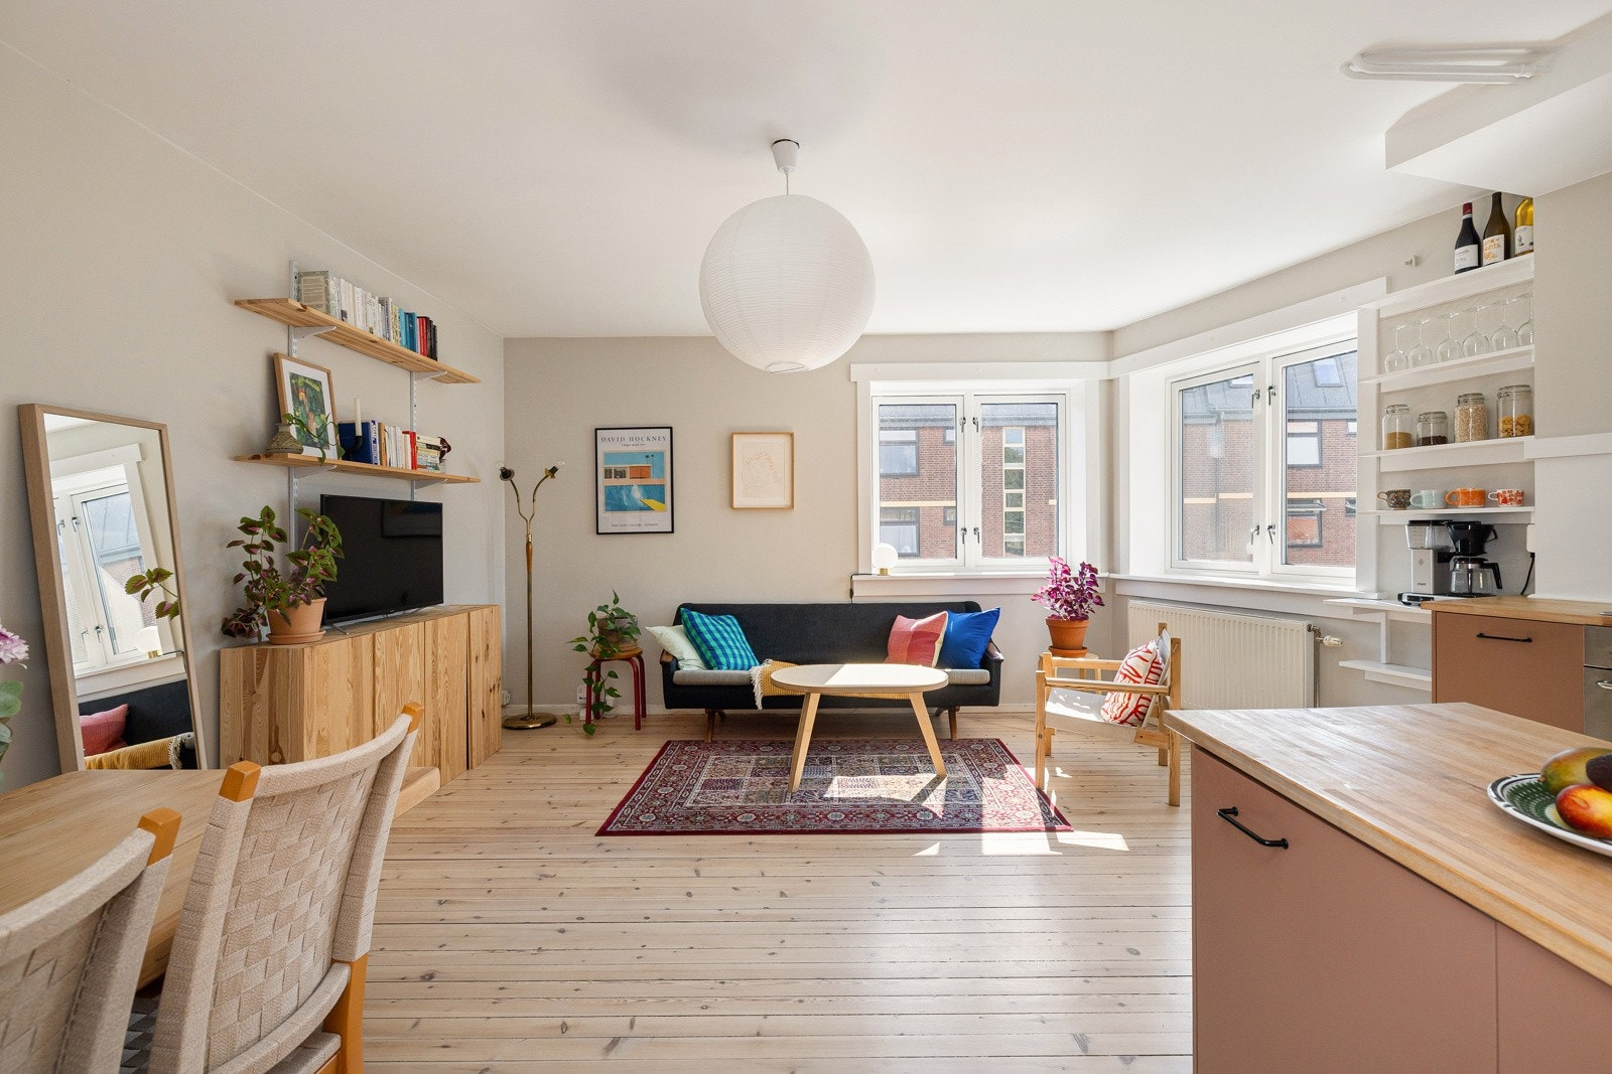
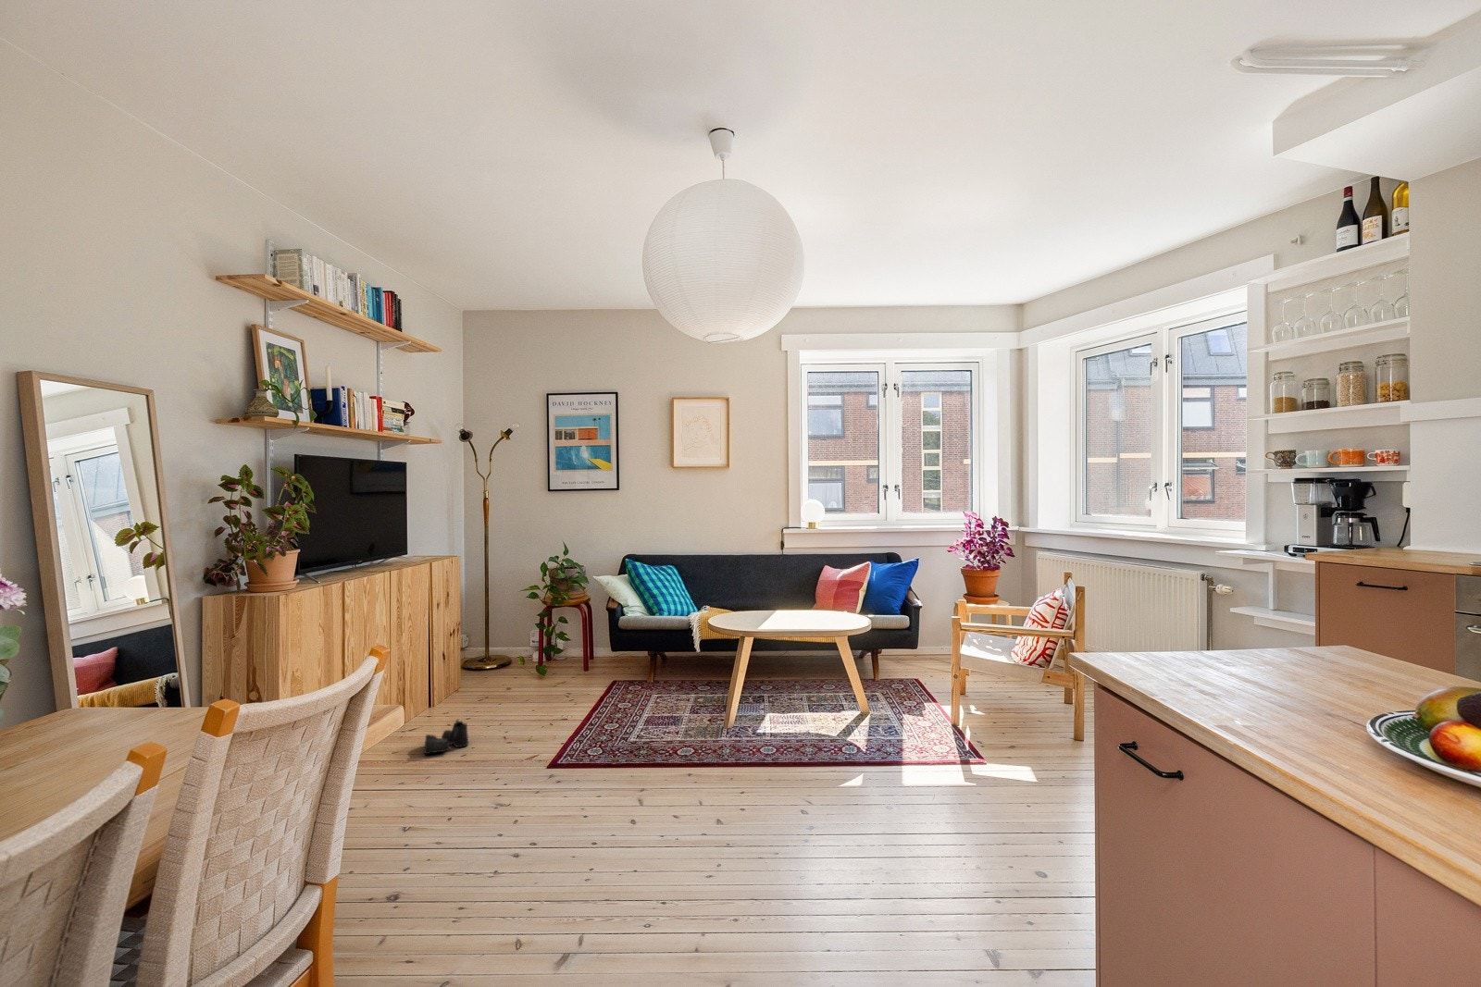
+ boots [423,718,469,755]
